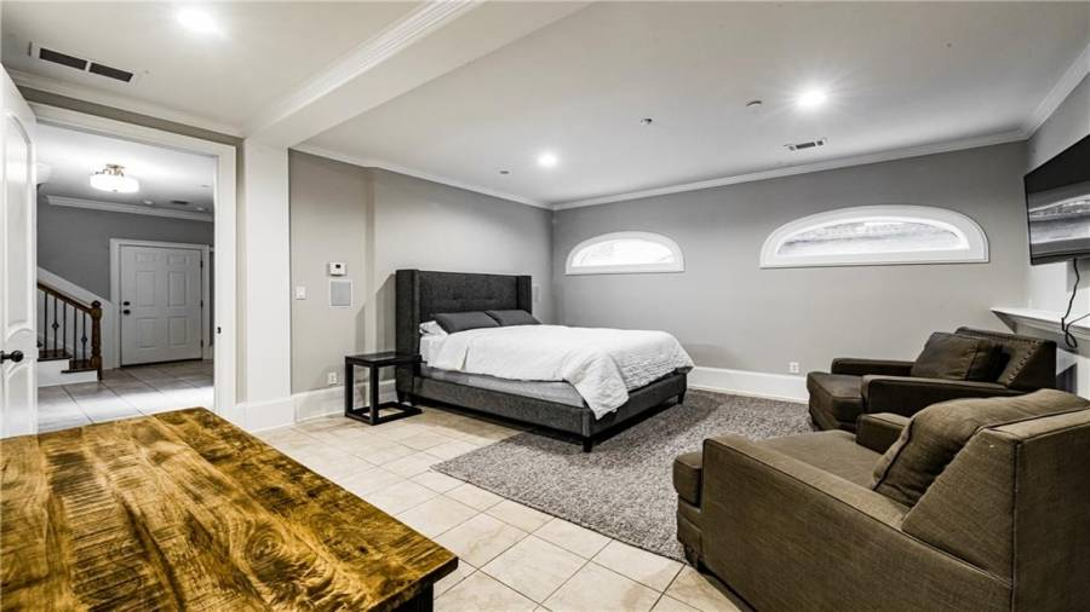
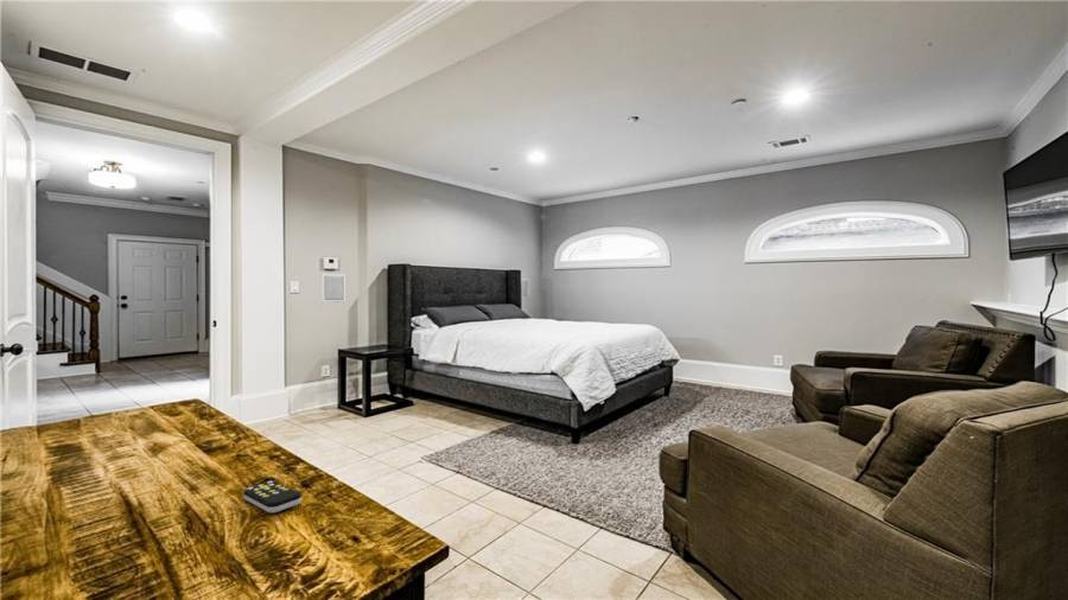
+ remote control [242,480,303,513]
